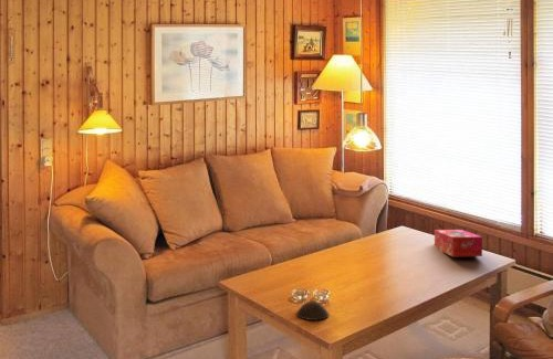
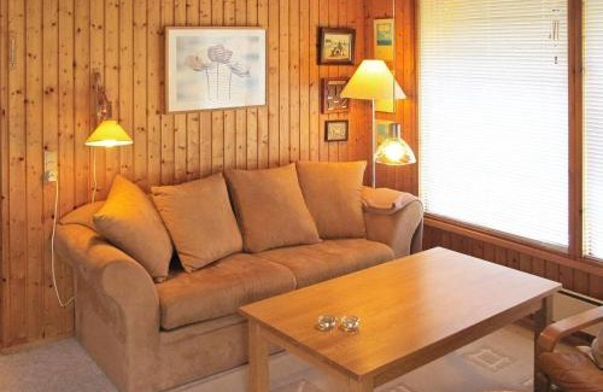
- tissue box [434,229,483,258]
- bowl [295,299,331,321]
